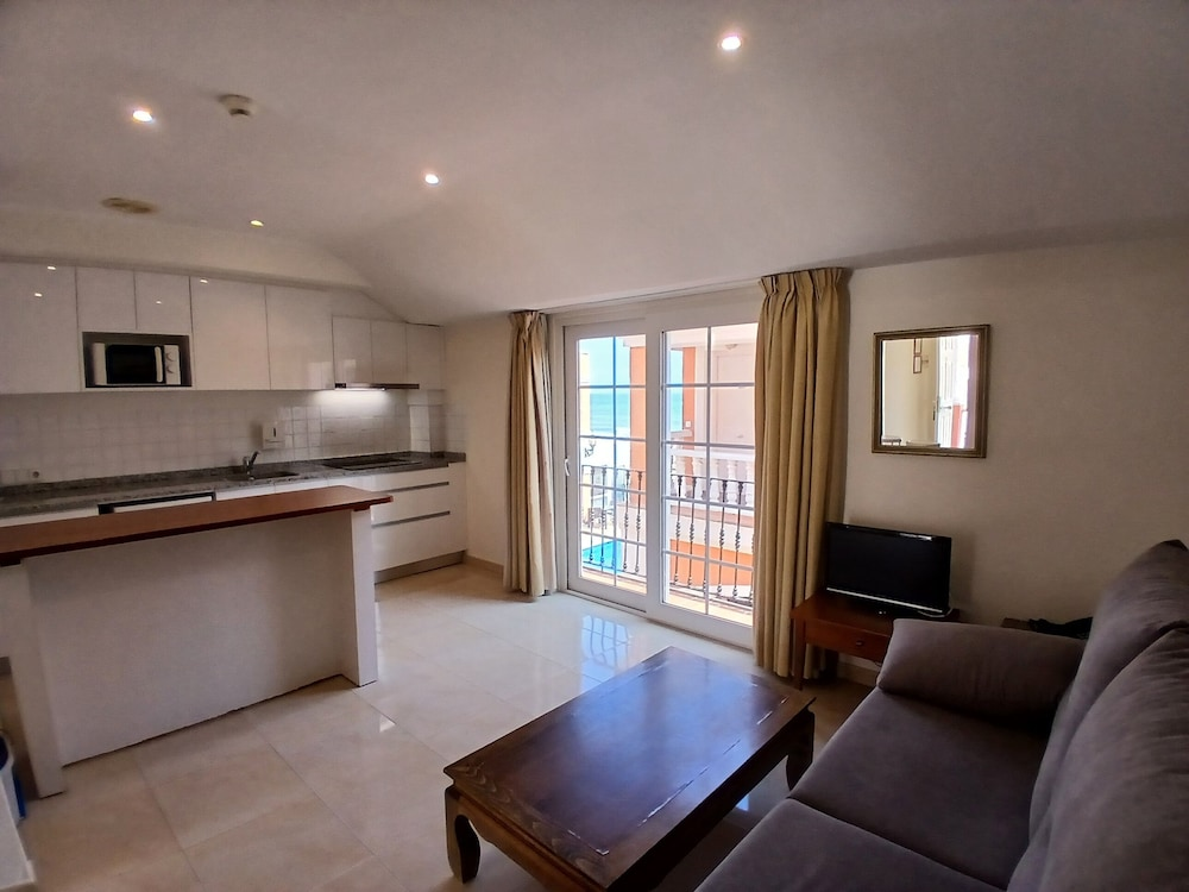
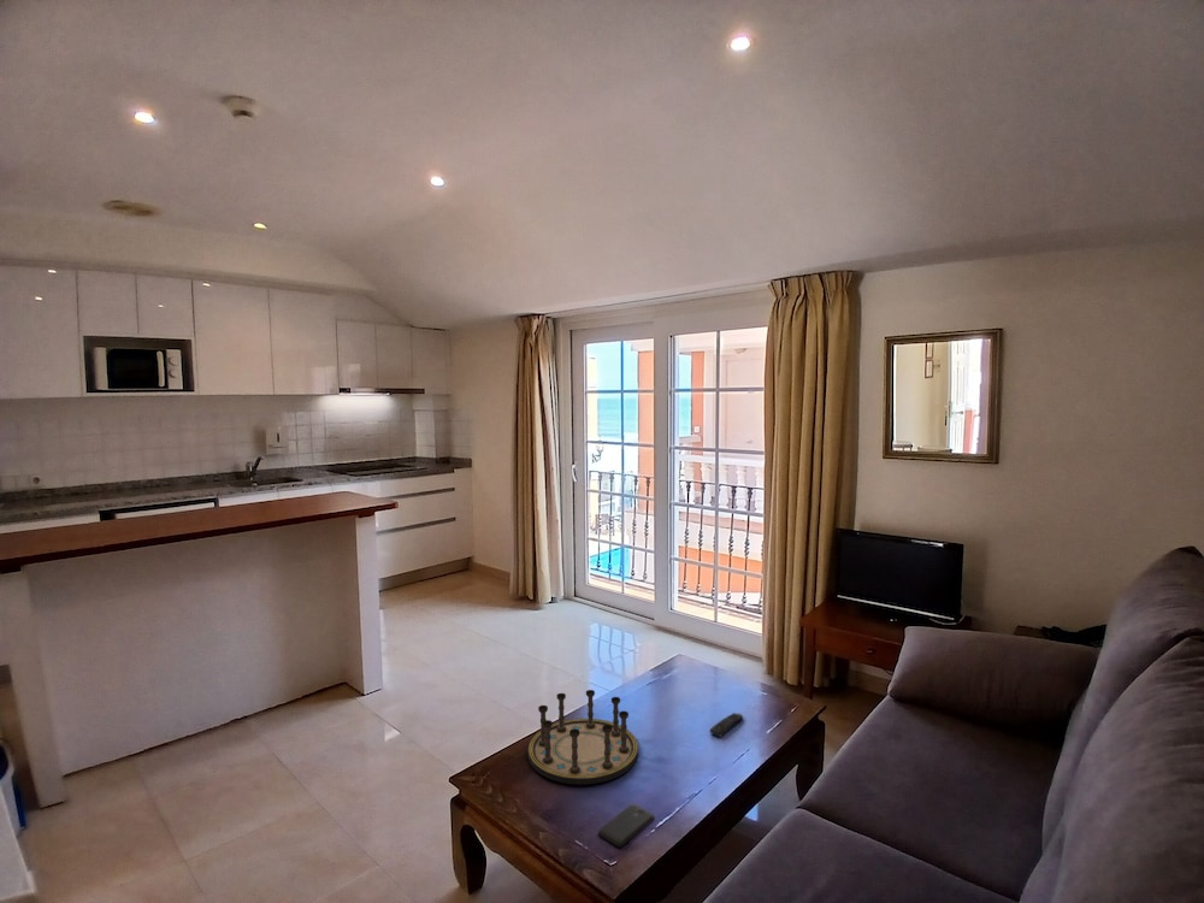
+ remote control [708,712,744,738]
+ board game [527,689,639,786]
+ smartphone [597,803,655,848]
